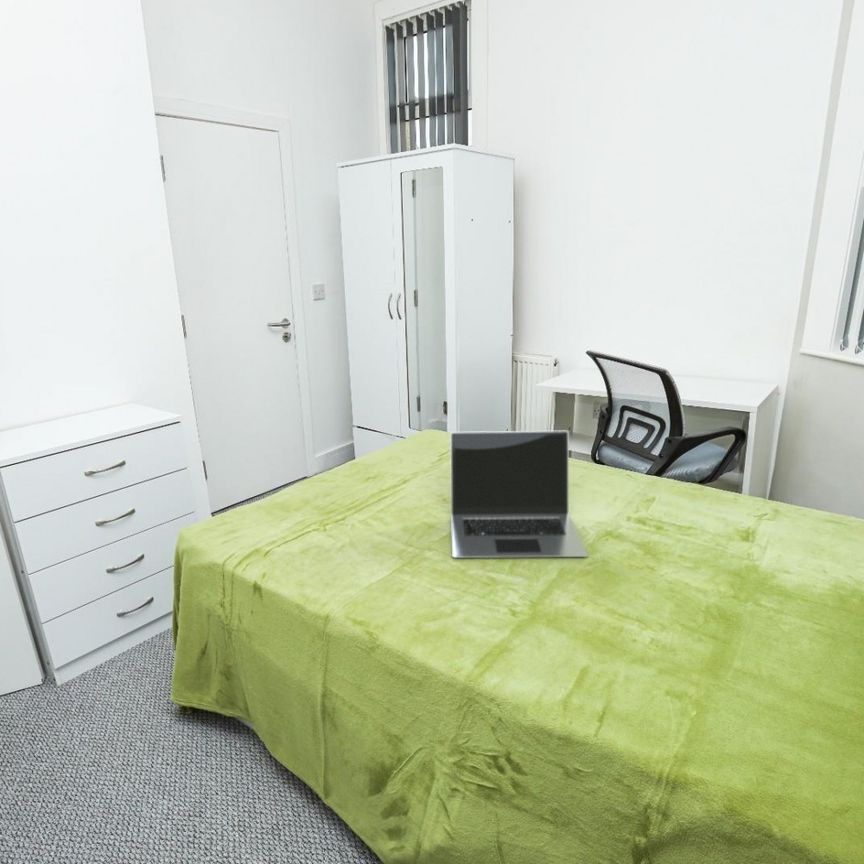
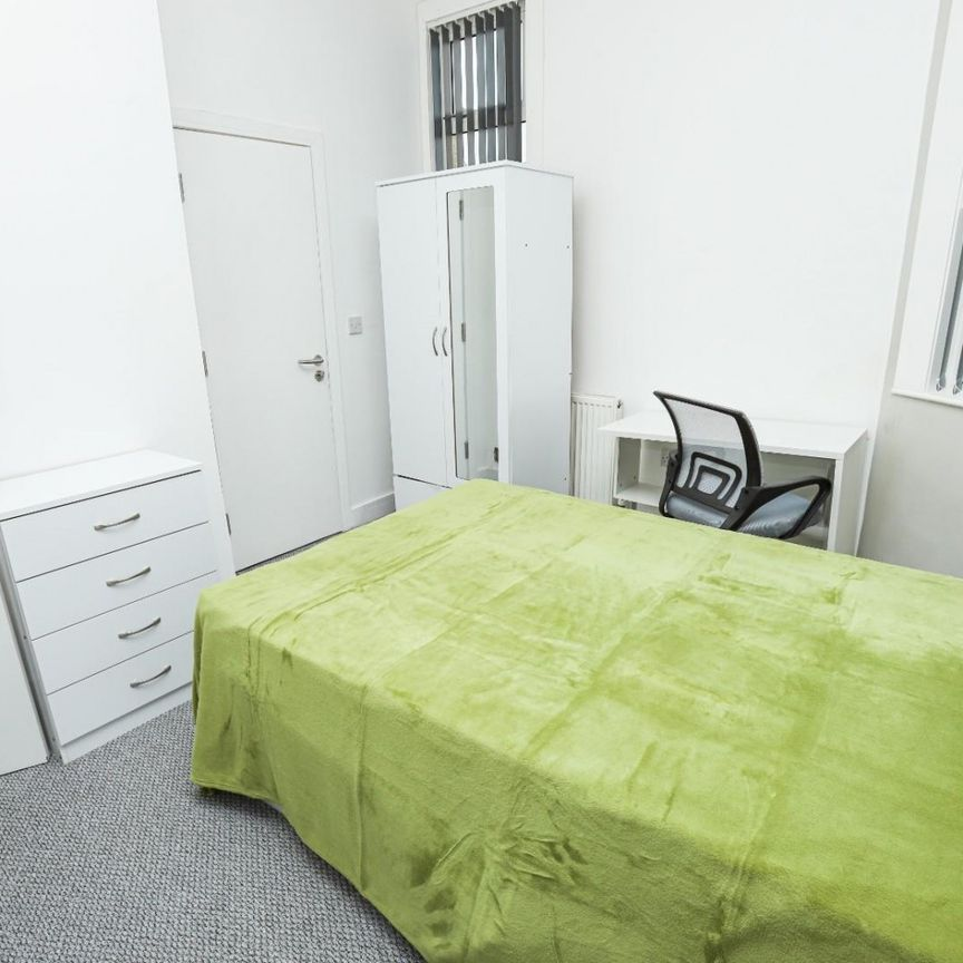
- laptop [449,429,589,559]
